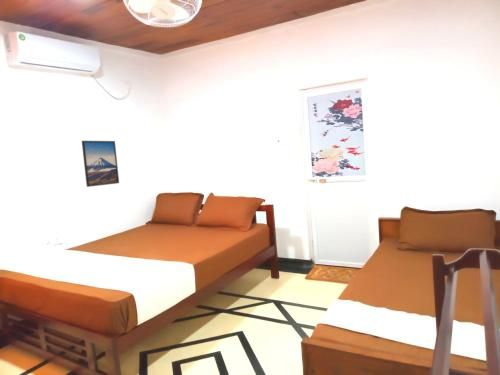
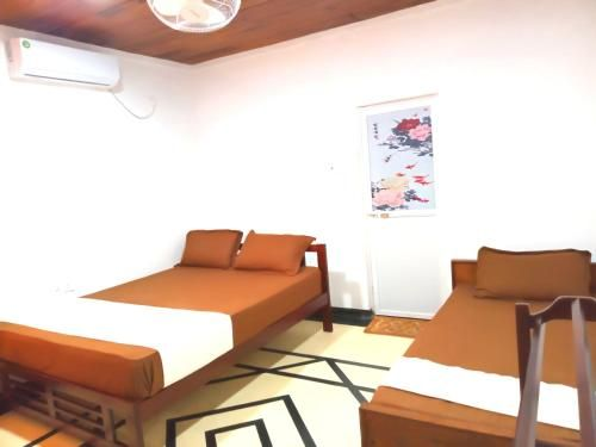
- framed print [81,140,120,188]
